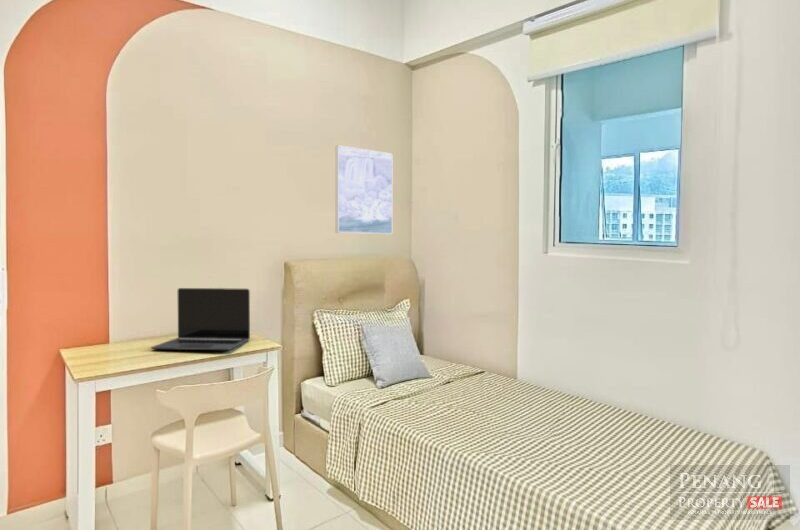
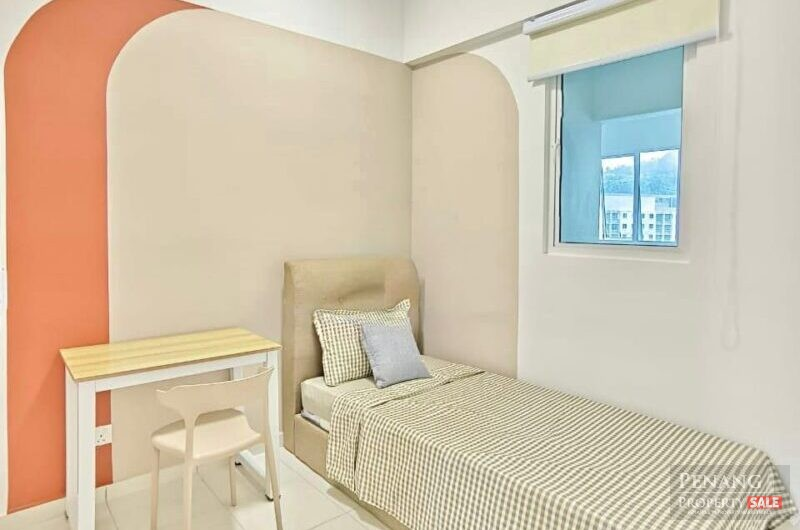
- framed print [334,144,393,235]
- laptop [150,287,251,351]
